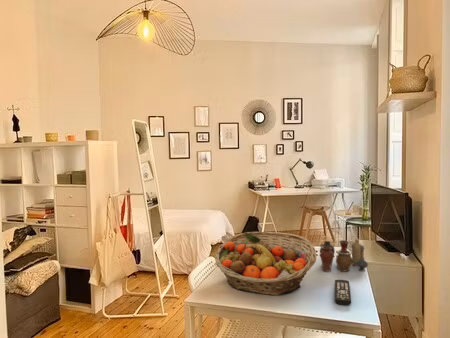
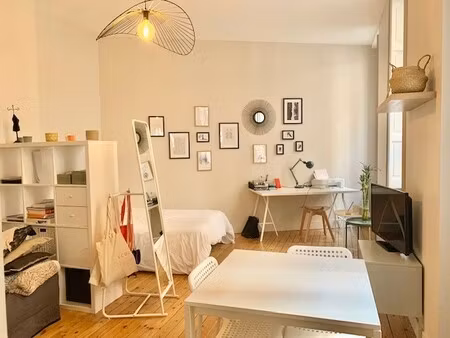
- vase [319,238,369,273]
- fruit basket [214,231,317,296]
- remote control [334,279,352,306]
